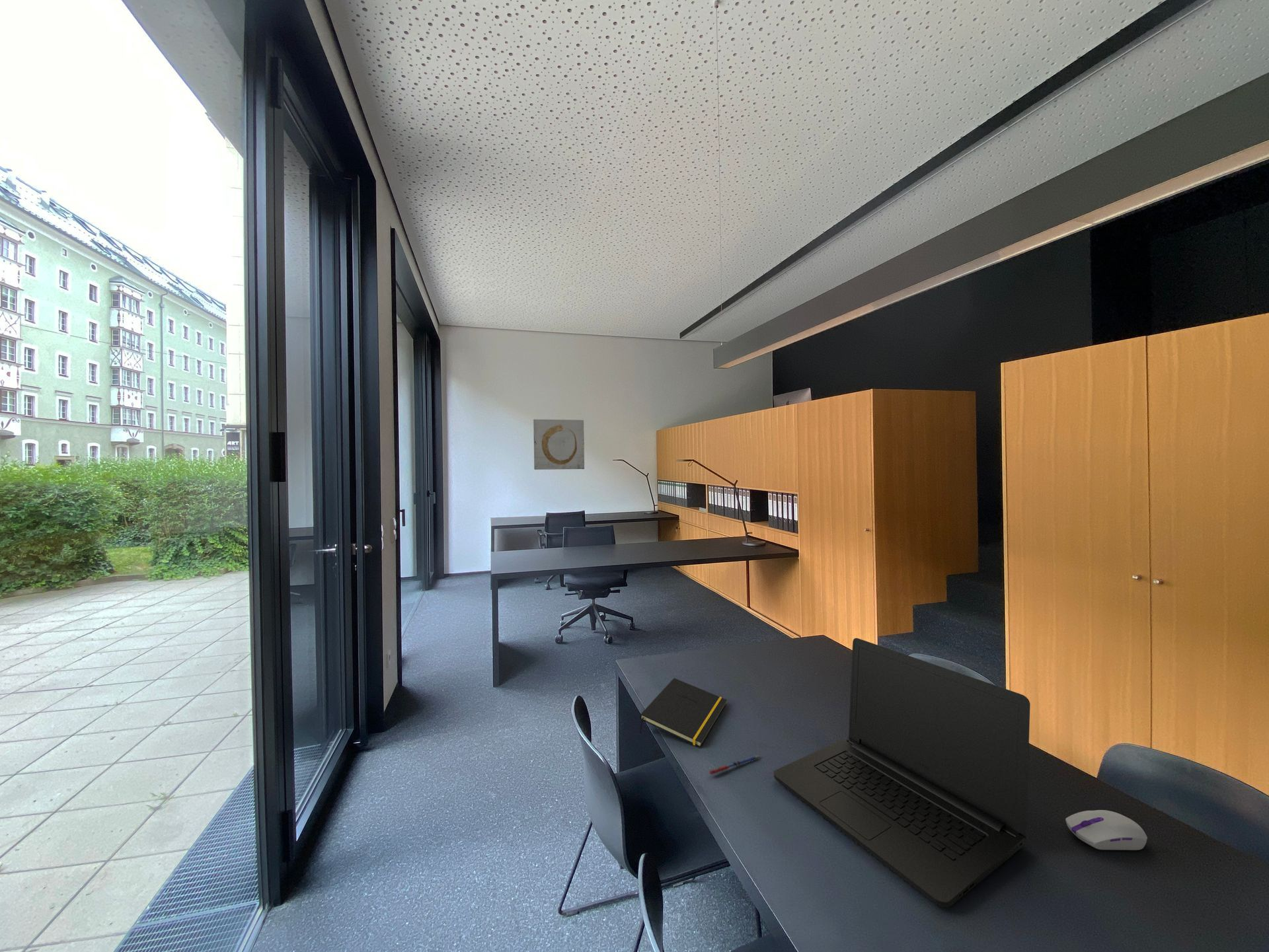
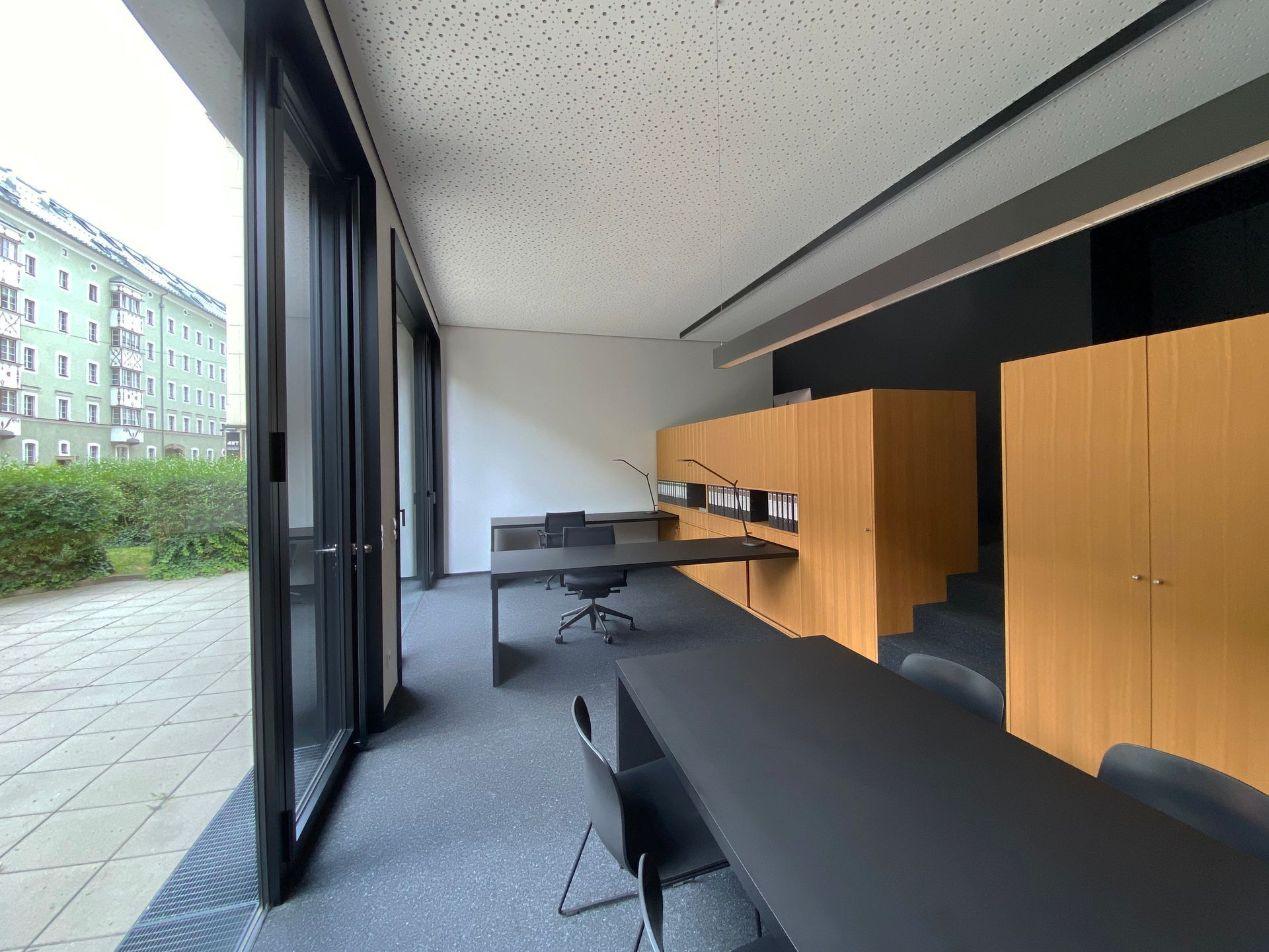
- wall art [533,419,585,470]
- pen [709,754,761,776]
- laptop [773,638,1031,908]
- notepad [639,677,728,748]
- computer mouse [1065,809,1148,851]
